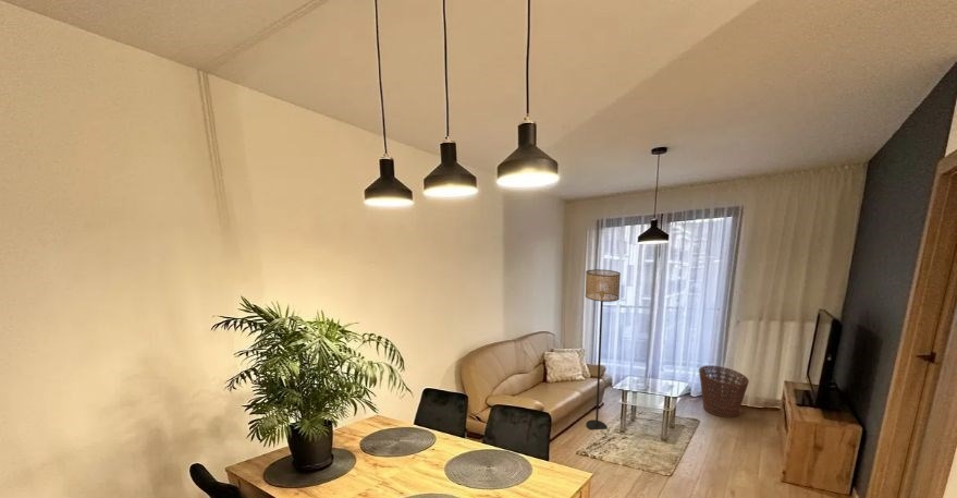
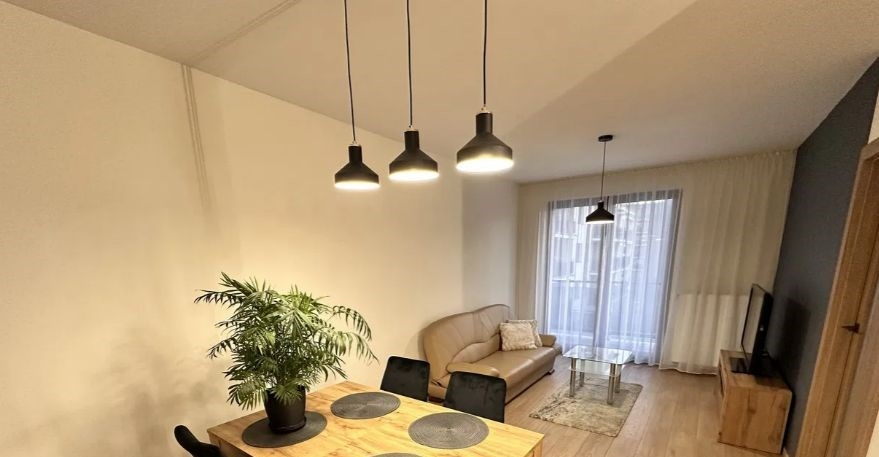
- basket [698,364,750,418]
- floor lamp [585,268,622,432]
